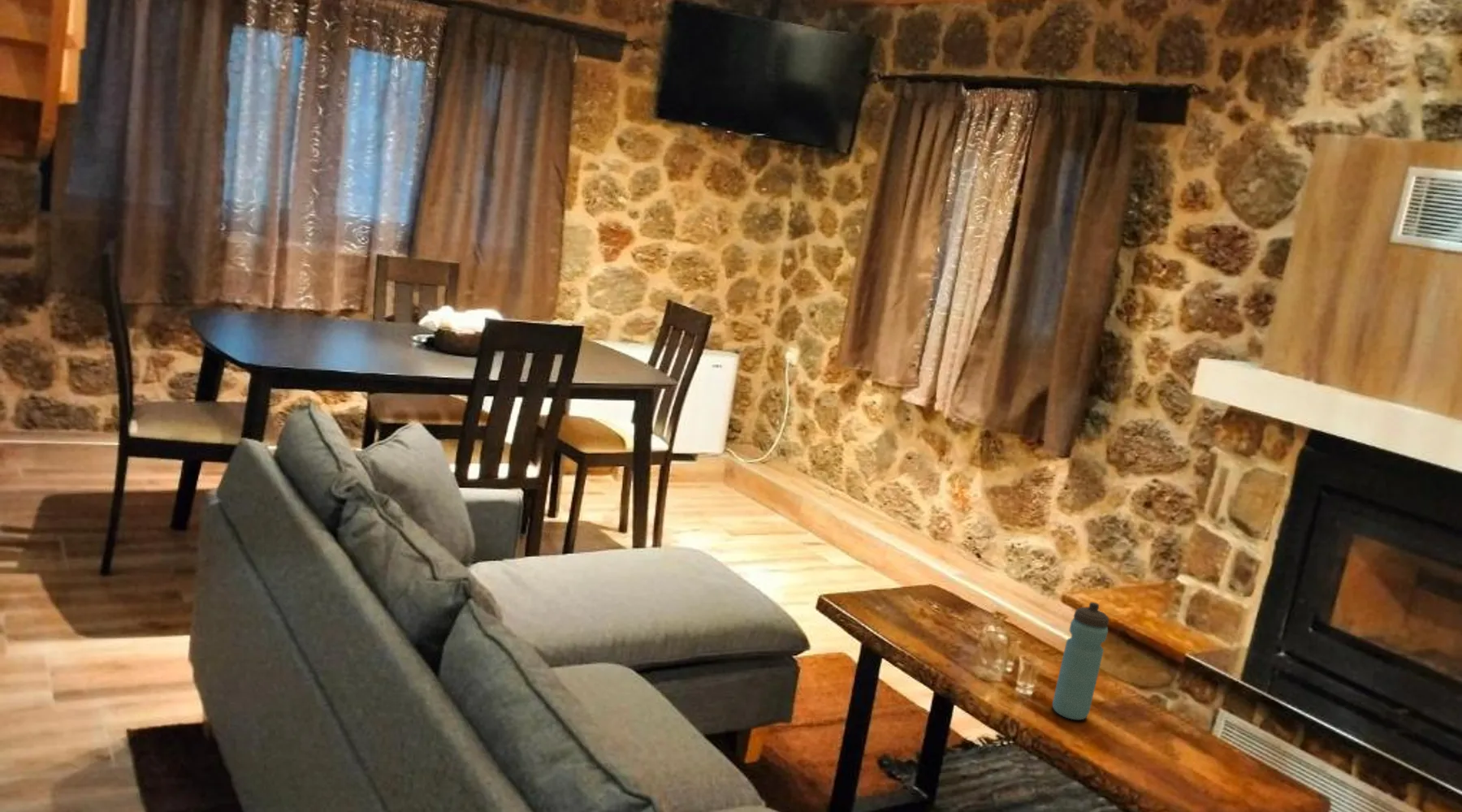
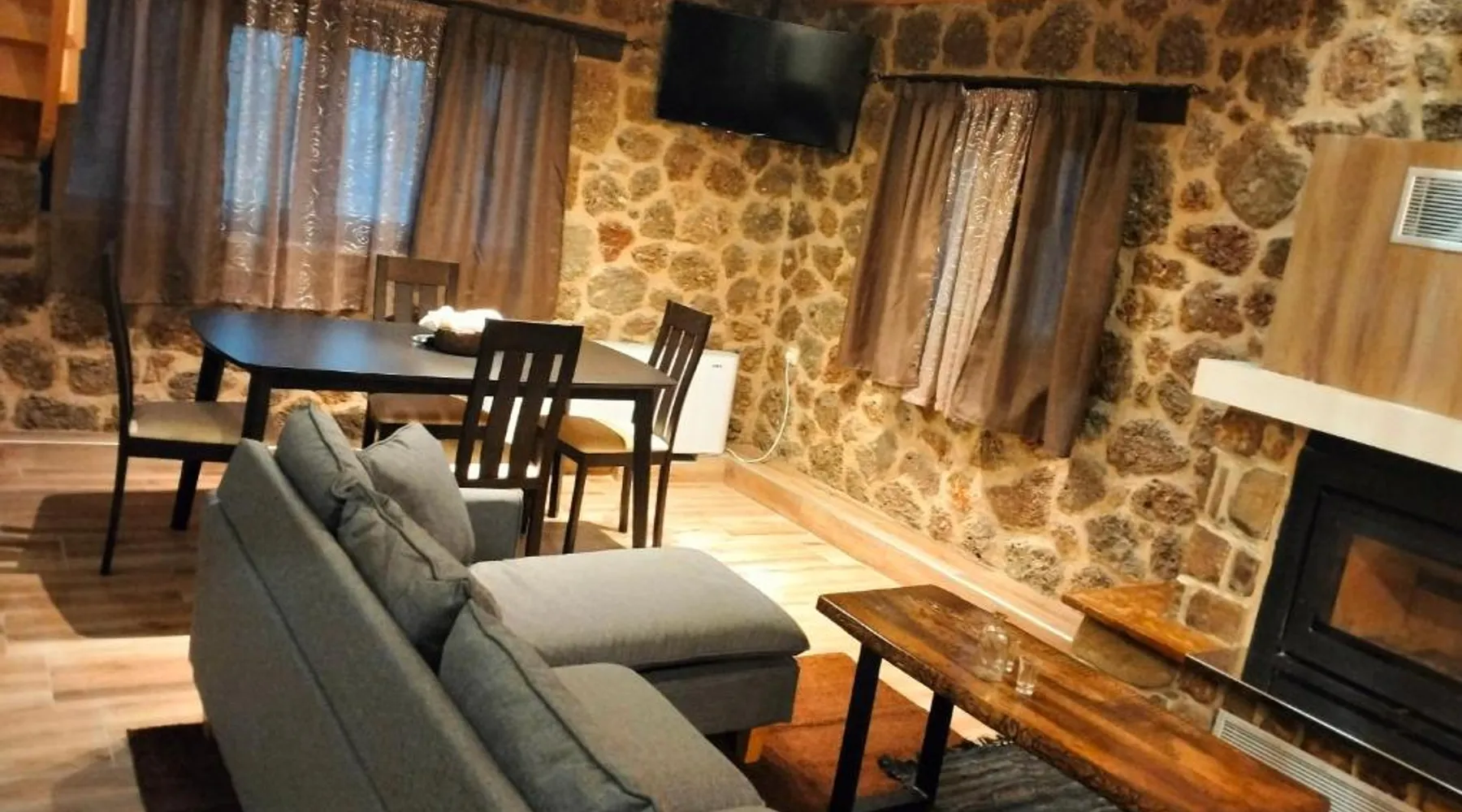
- water bottle [1052,602,1109,720]
